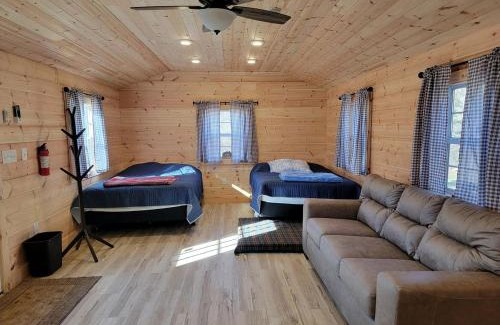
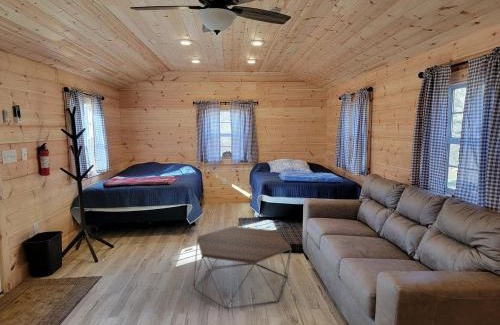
+ coffee table [192,226,292,310]
